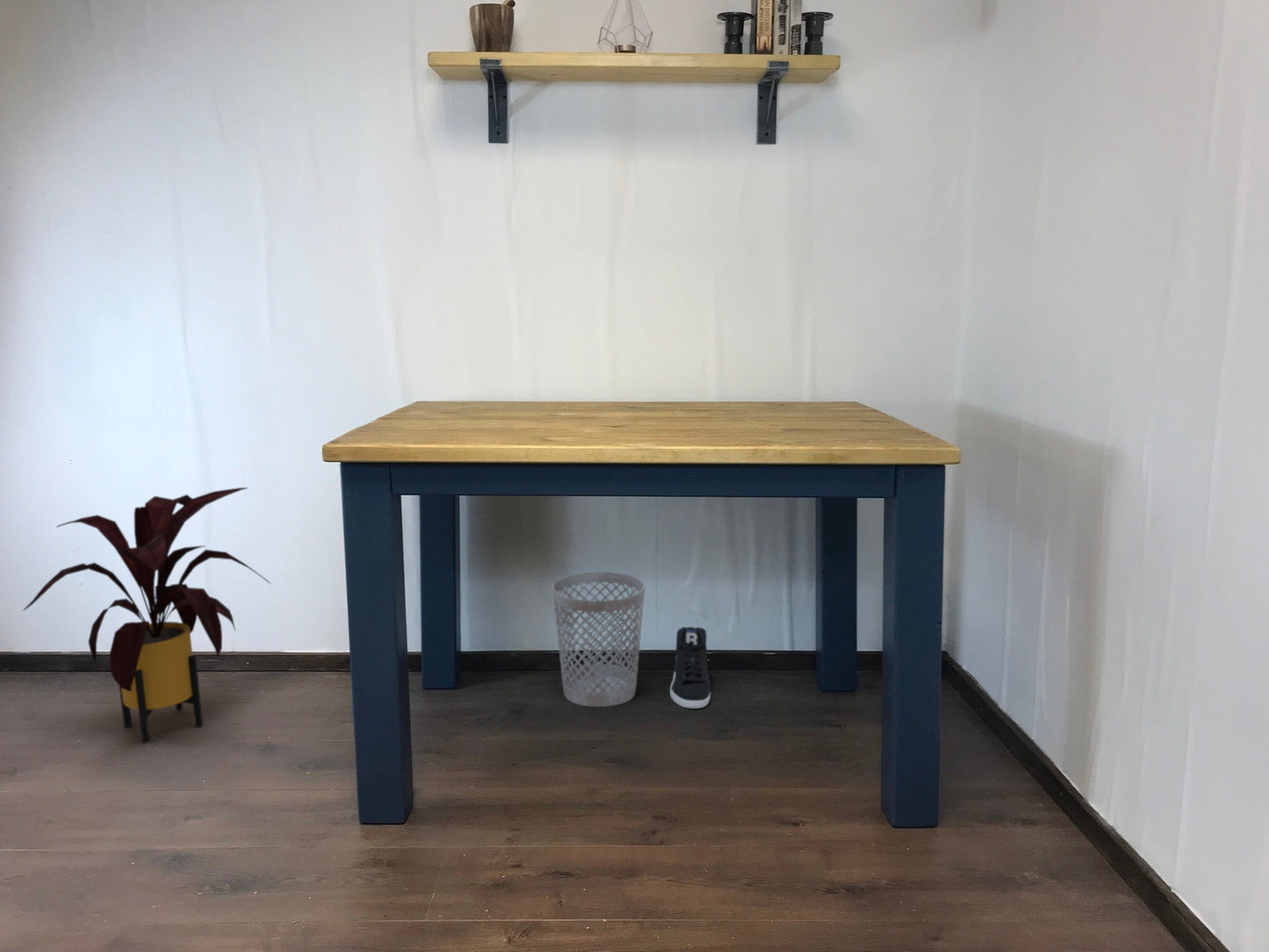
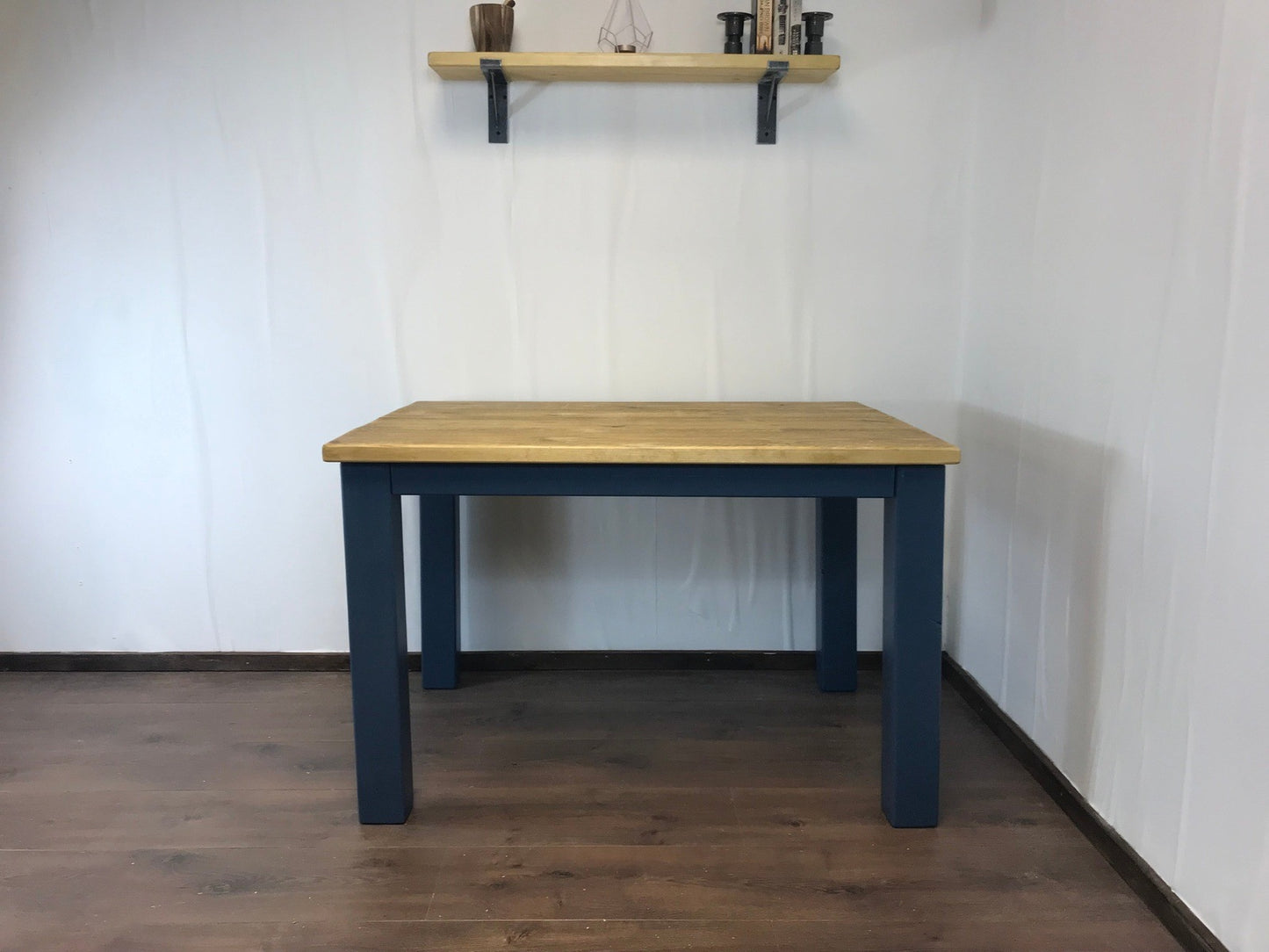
- sneaker [669,626,711,710]
- wastebasket [552,571,645,708]
- house plant [22,487,273,744]
